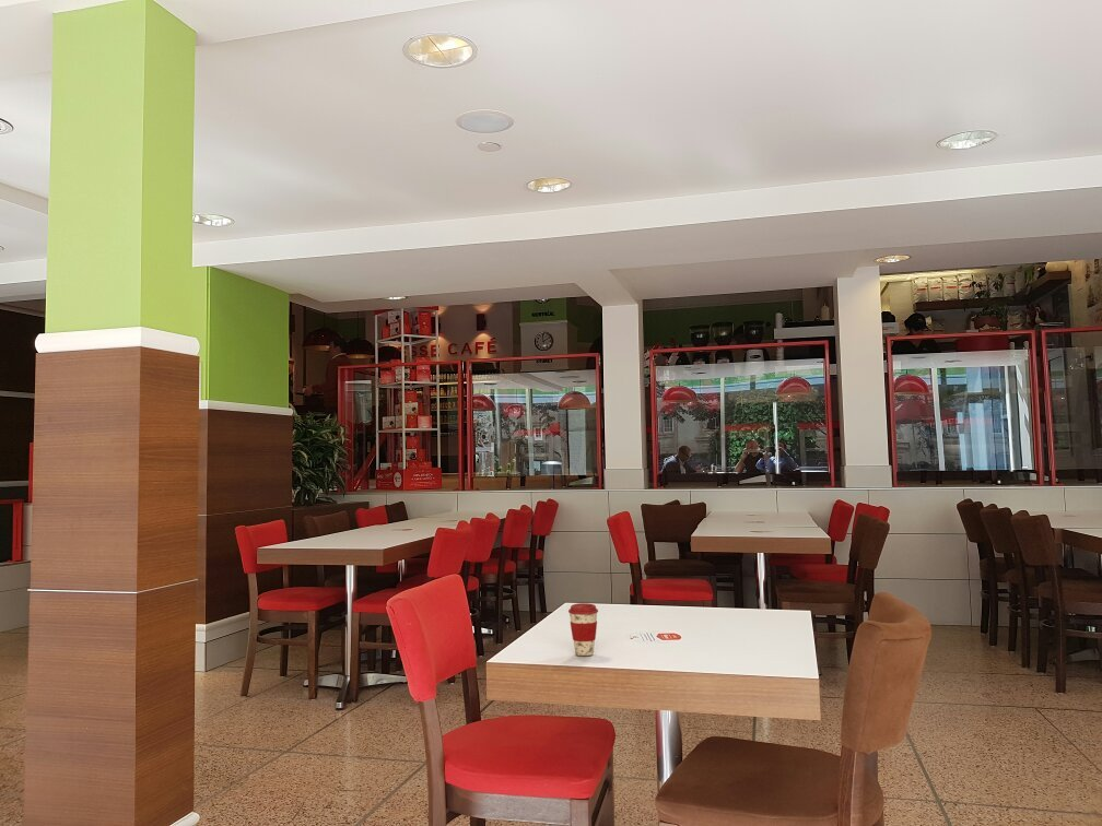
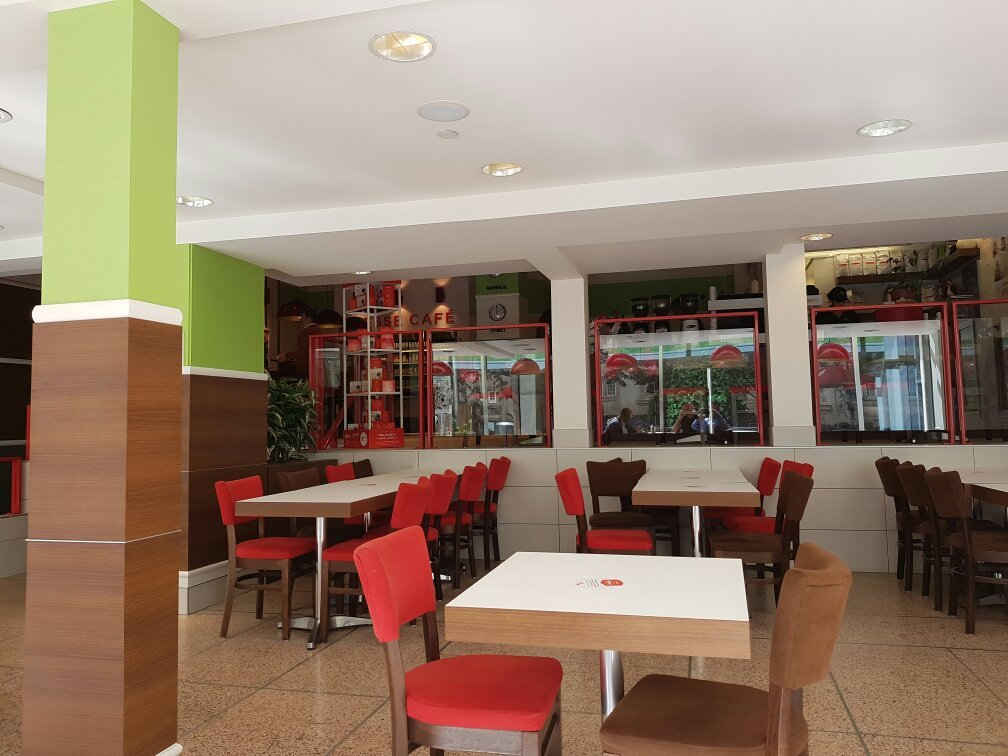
- coffee cup [567,602,599,657]
